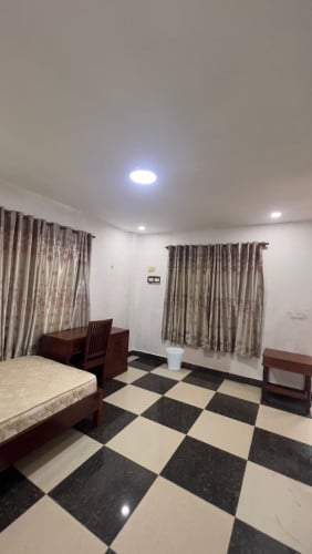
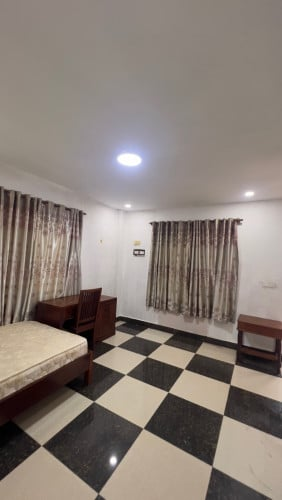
- wastebasket [165,347,185,371]
